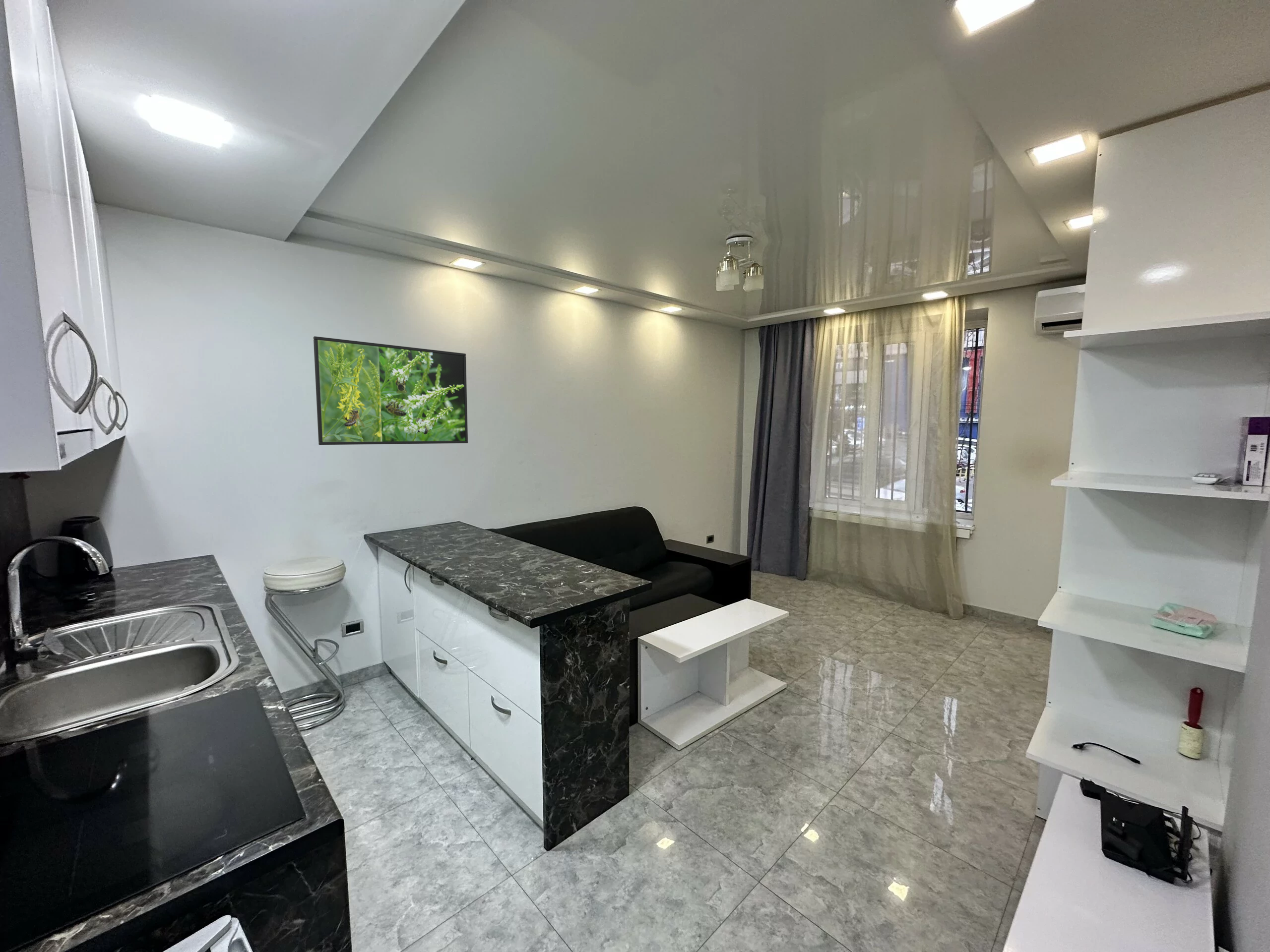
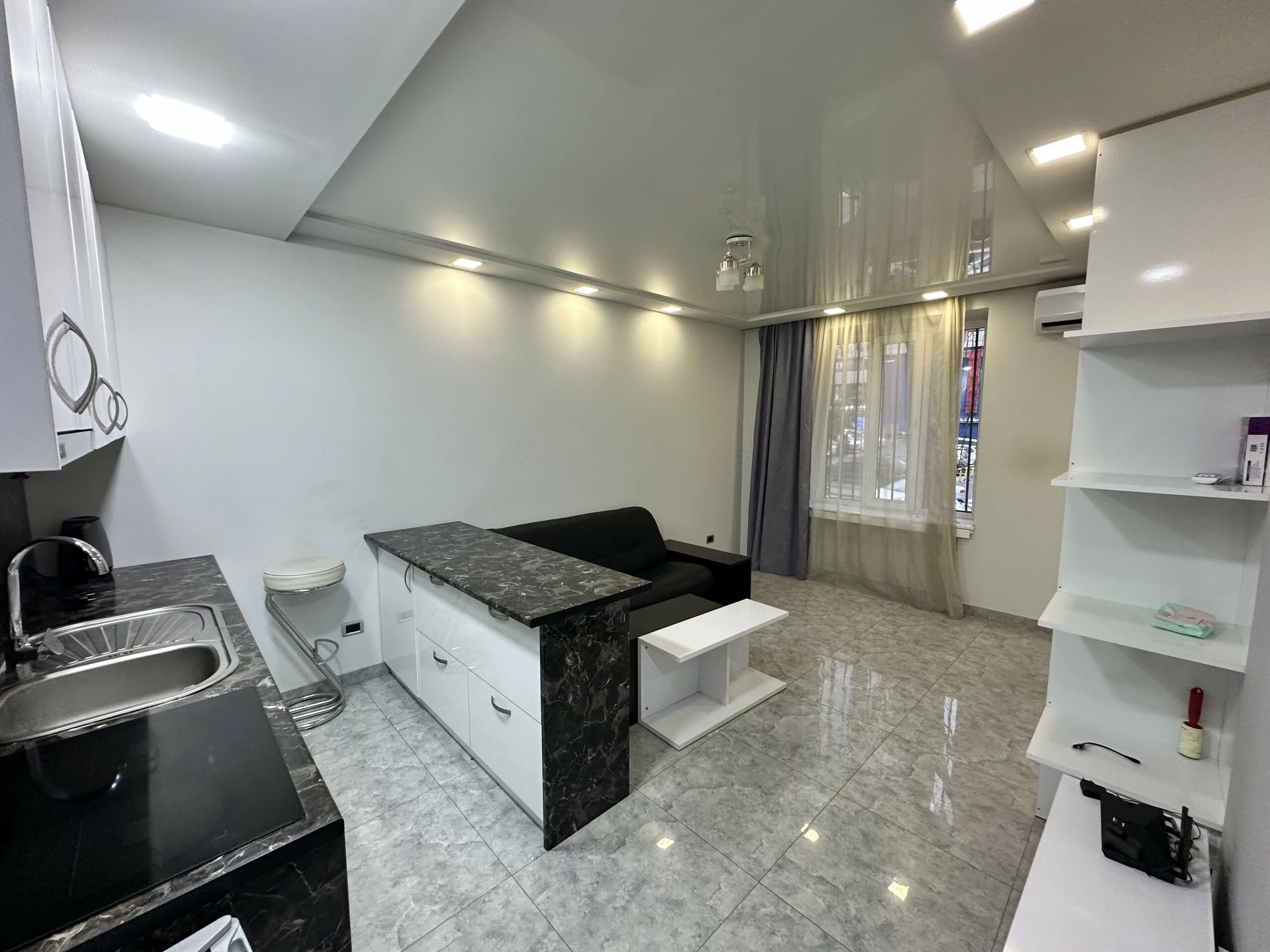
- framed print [313,336,468,445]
